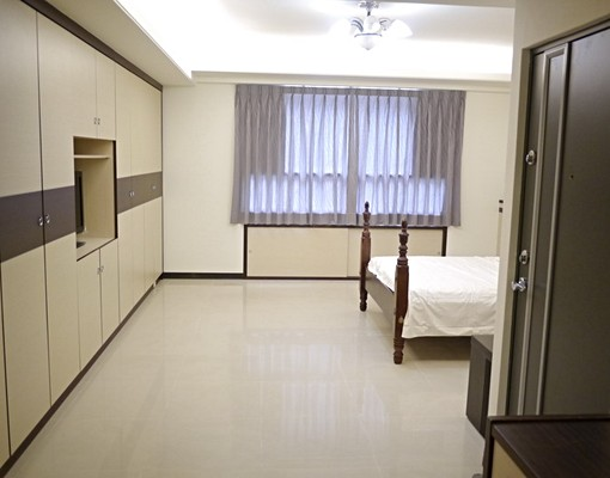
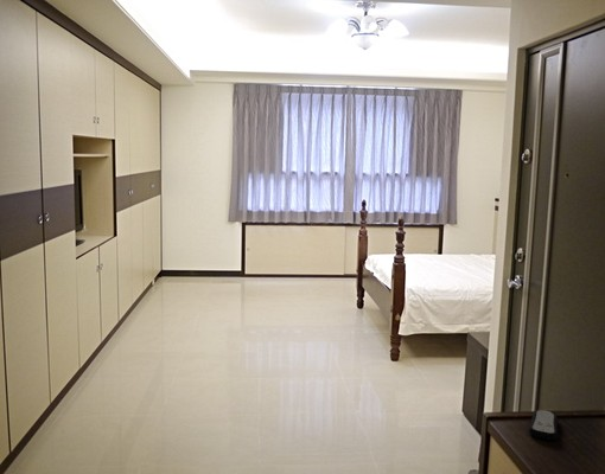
+ remote control [527,409,559,441]
